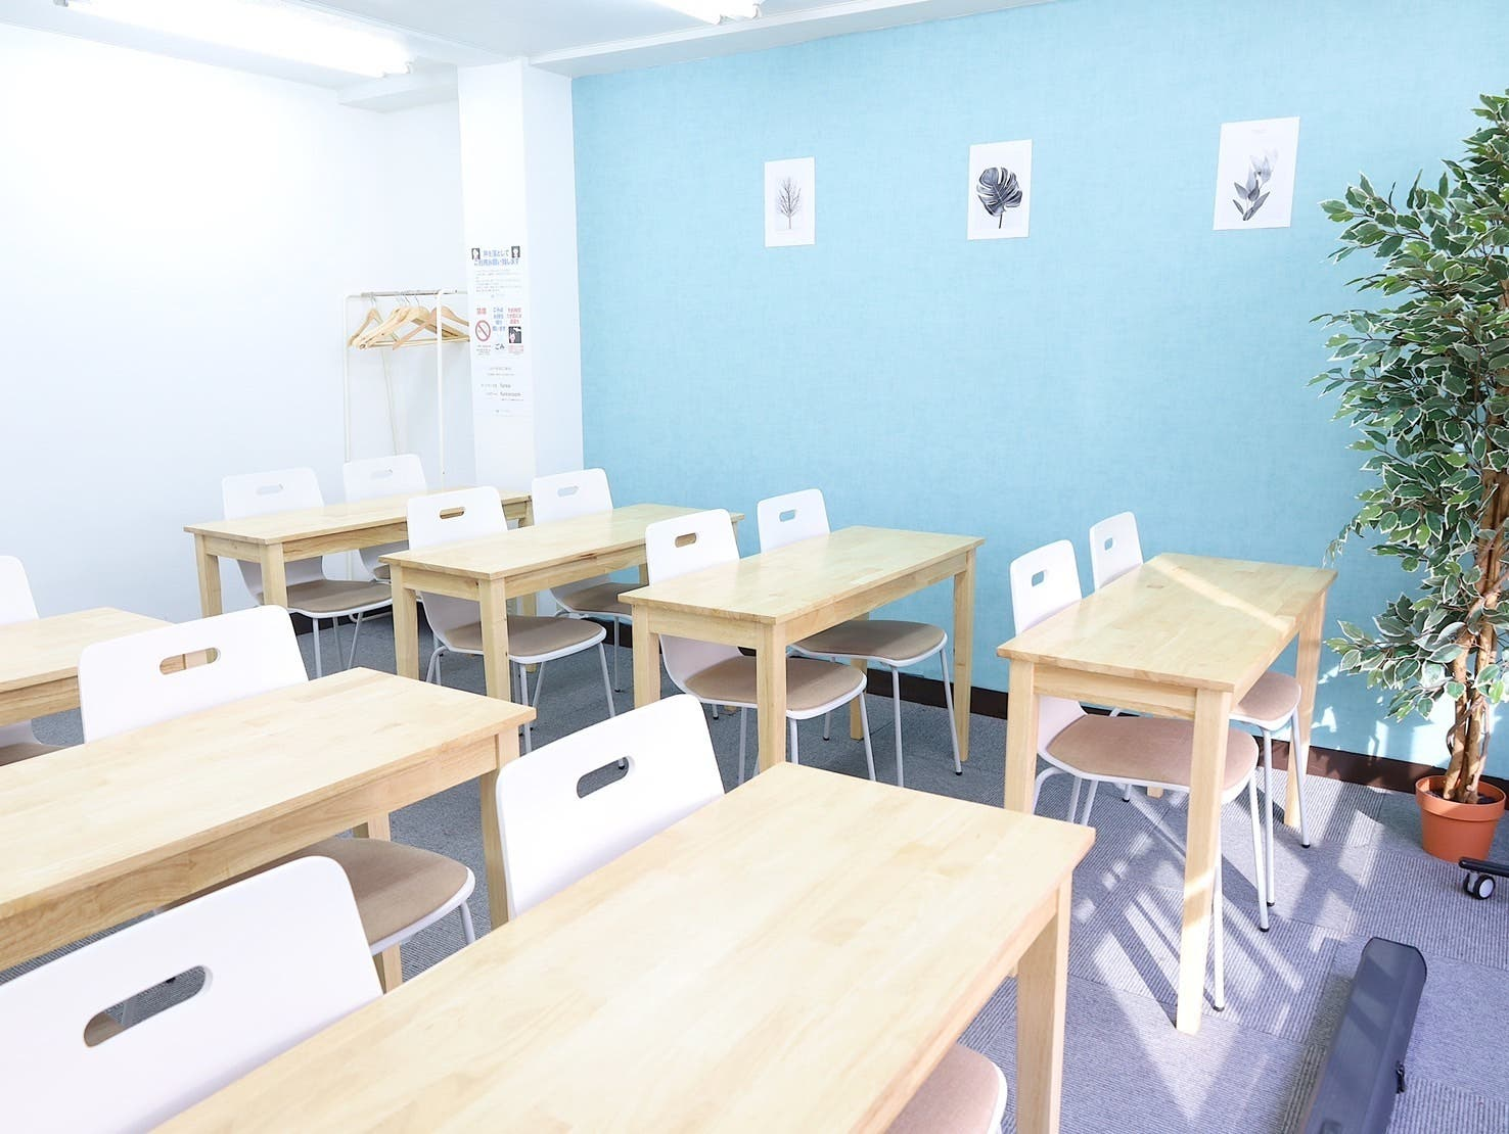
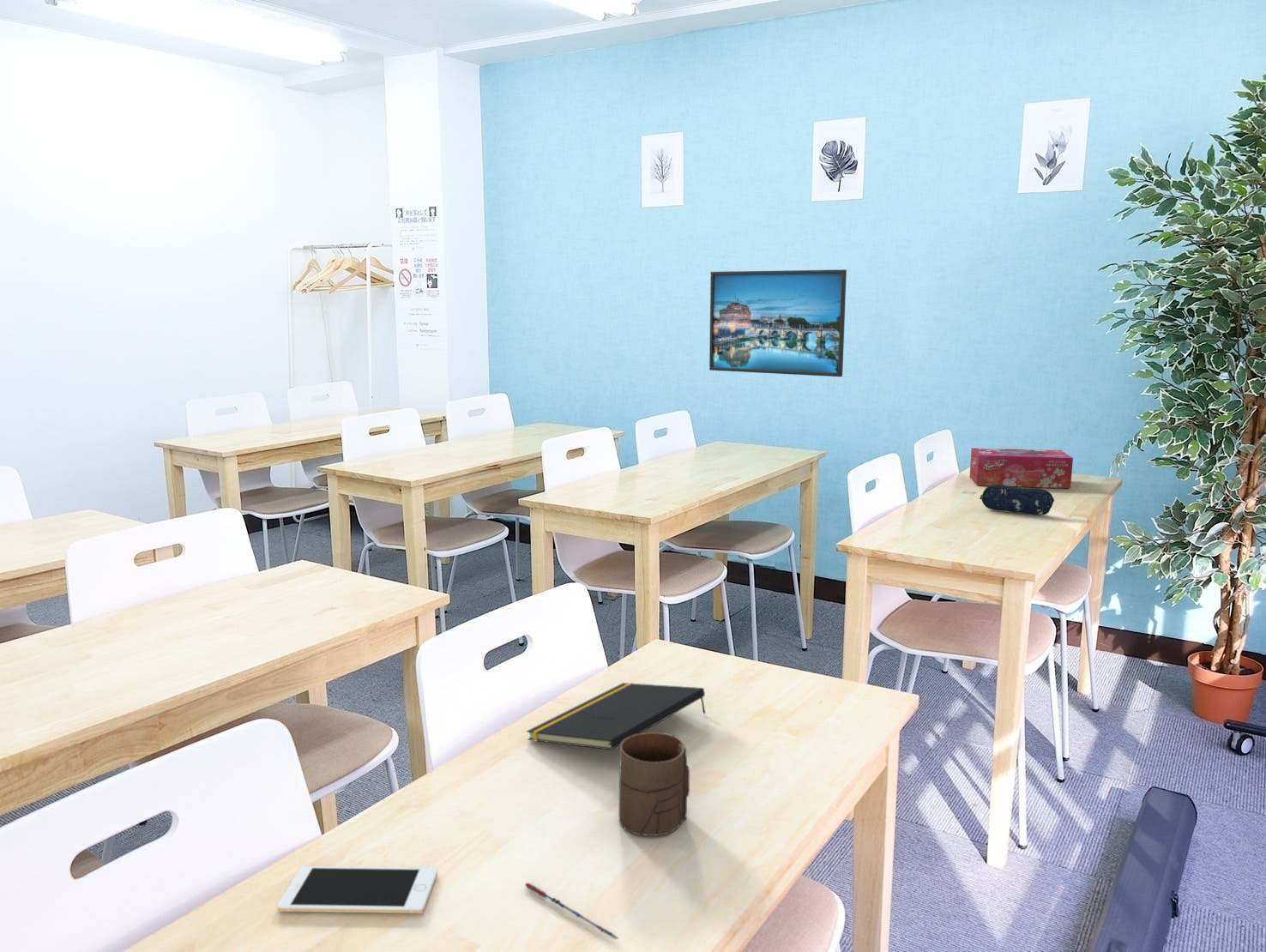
+ pencil case [979,485,1055,516]
+ pen [523,882,619,940]
+ tissue box [969,447,1074,489]
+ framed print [708,268,847,377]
+ cup [618,732,690,837]
+ cell phone [276,865,438,914]
+ notepad [526,682,707,750]
